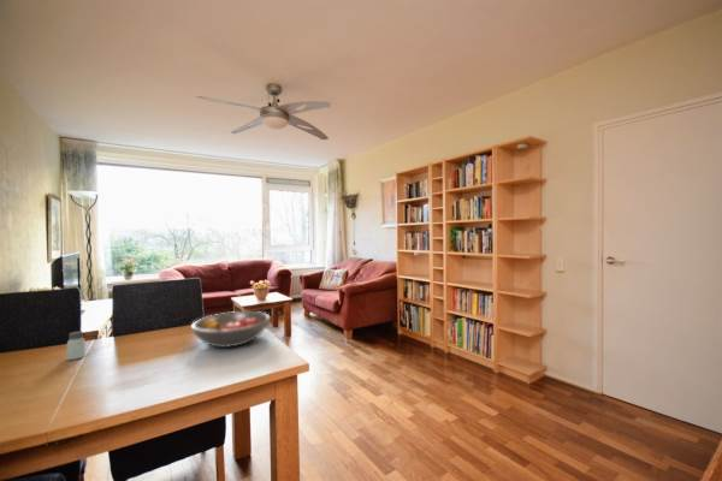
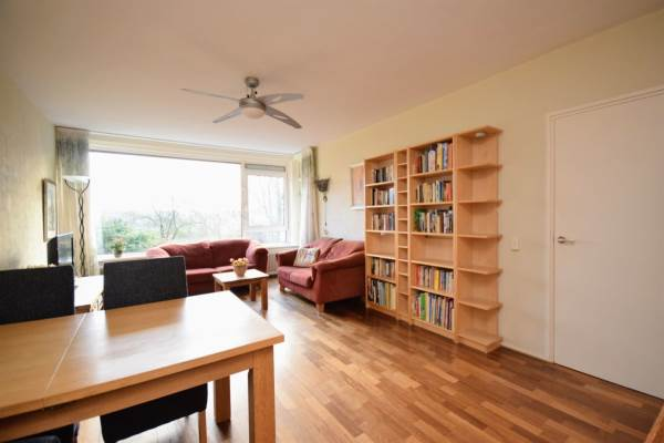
- fruit bowl [189,310,272,349]
- saltshaker [65,331,87,361]
